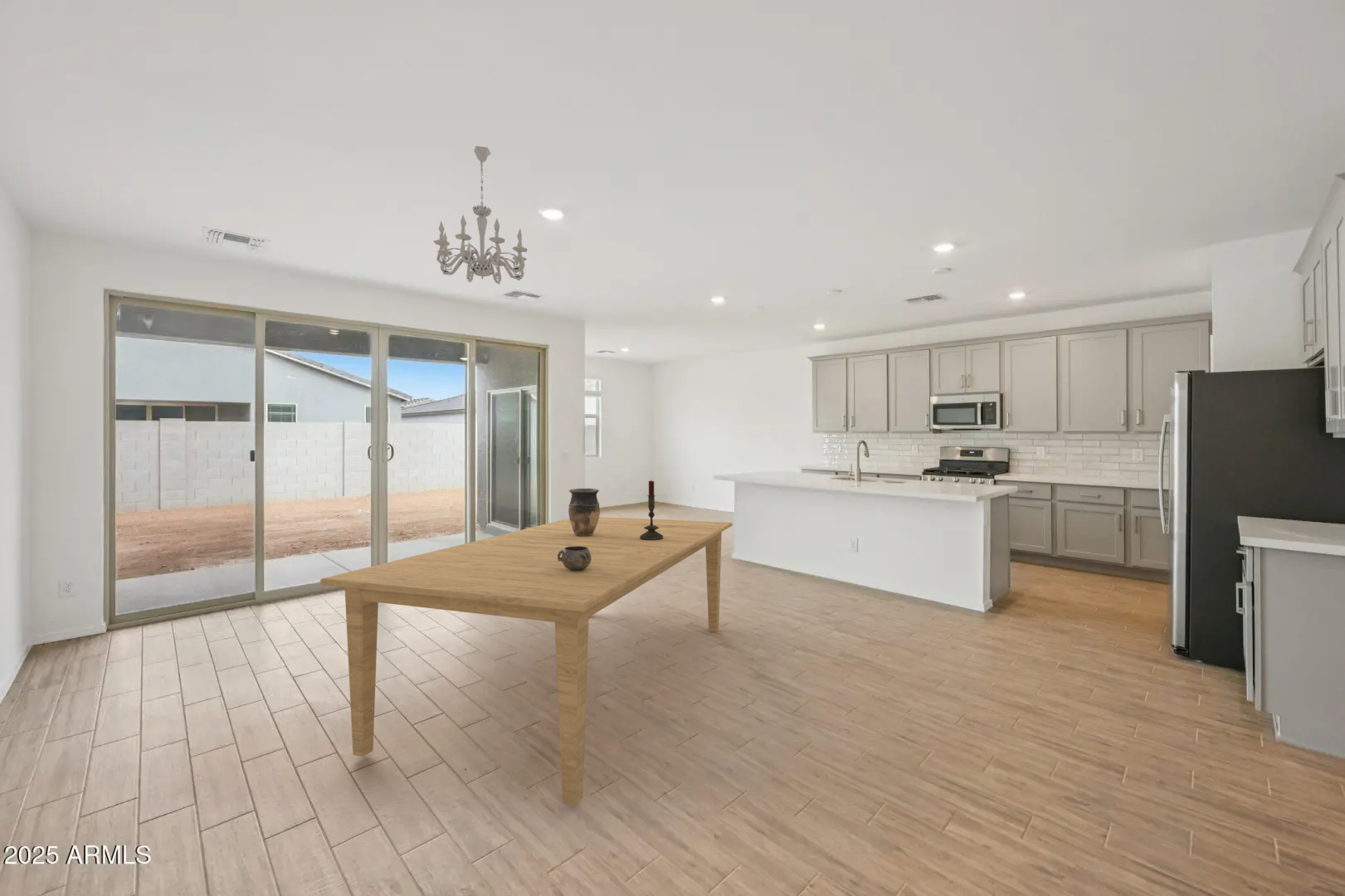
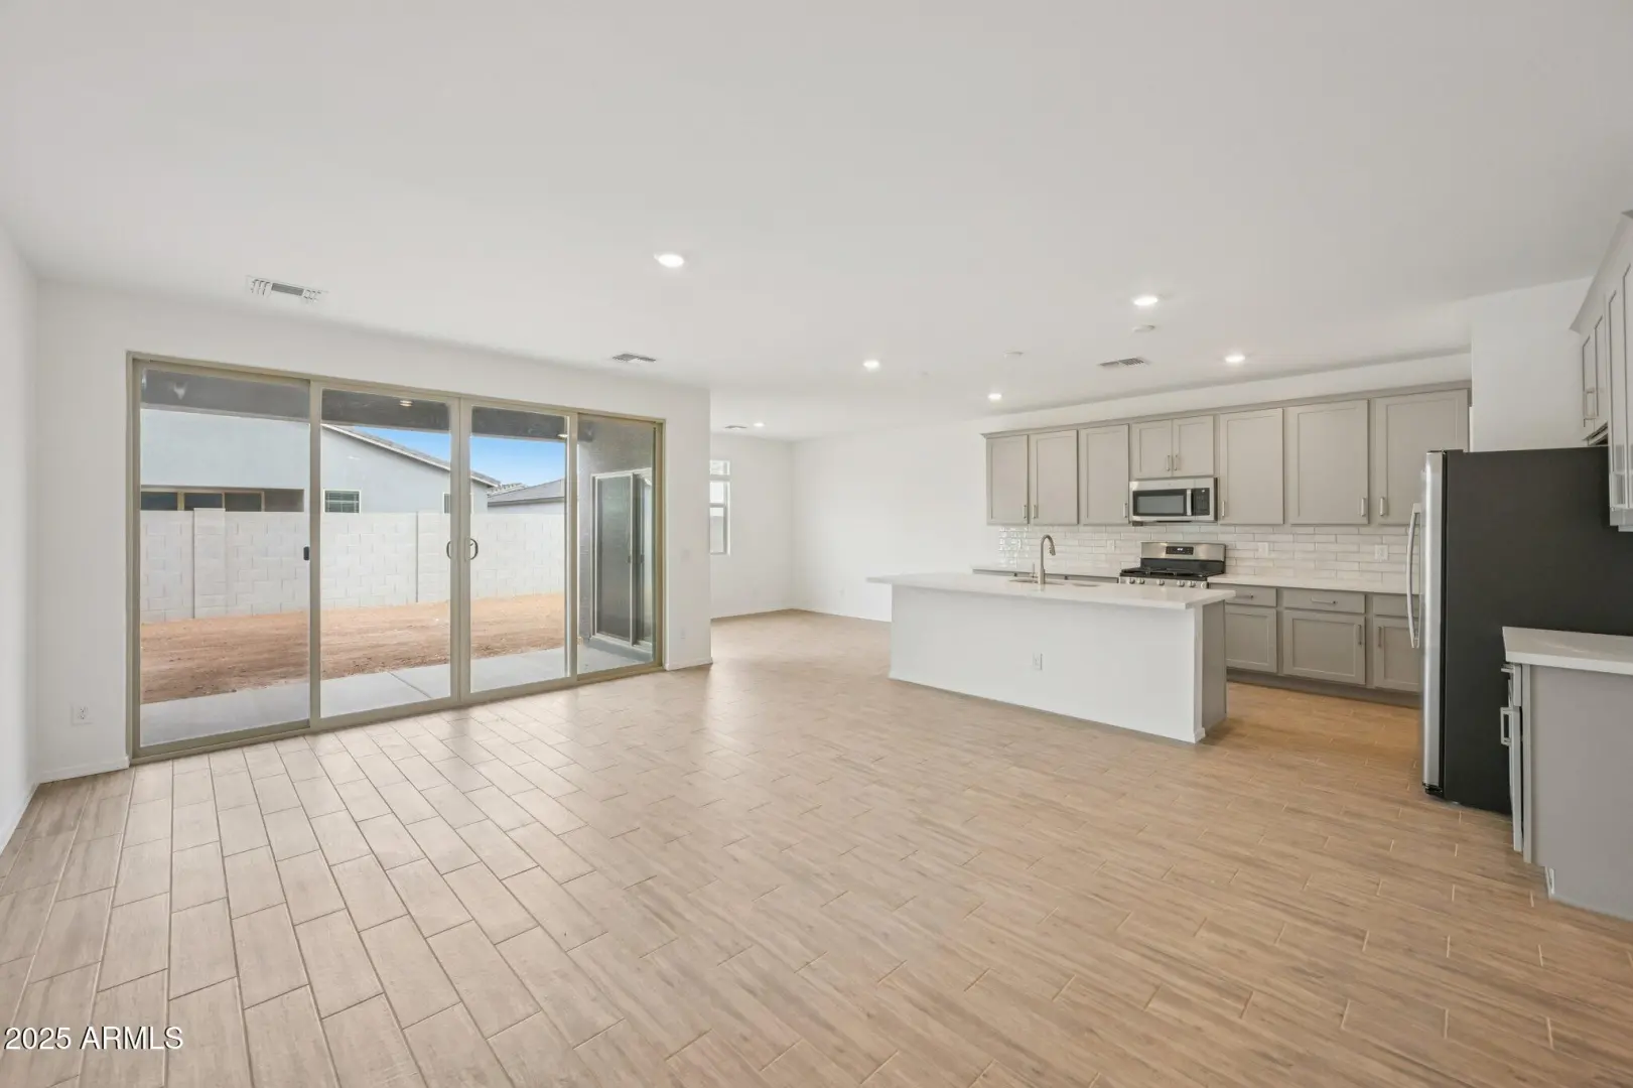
- vase [568,488,601,536]
- decorative bowl [558,546,592,570]
- candle [640,480,663,540]
- dining table [319,516,733,806]
- chandelier [432,145,528,285]
